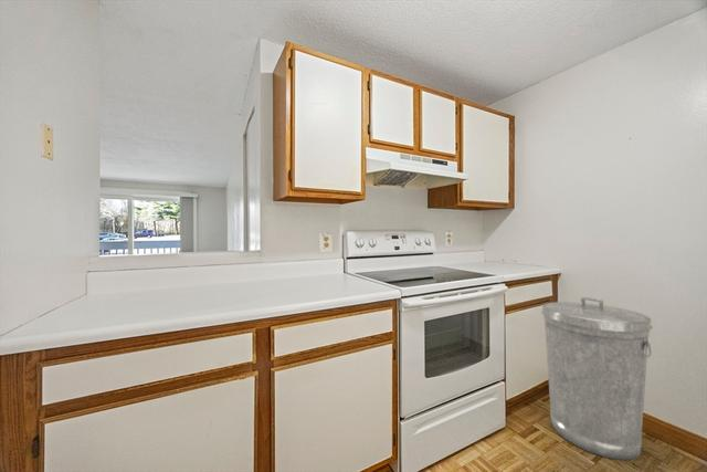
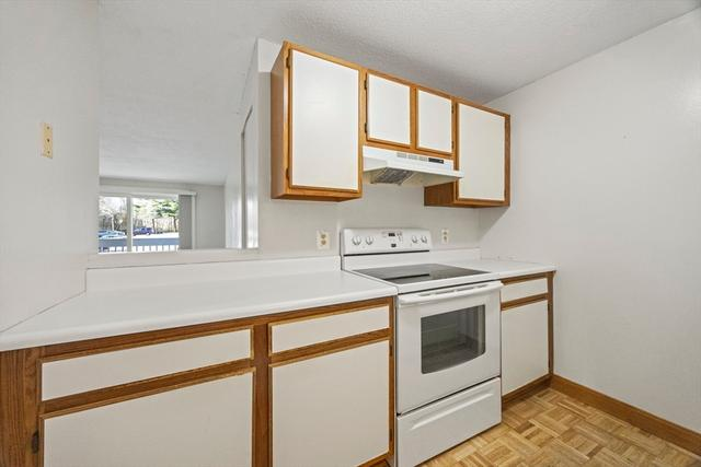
- trash can [541,296,653,461]
